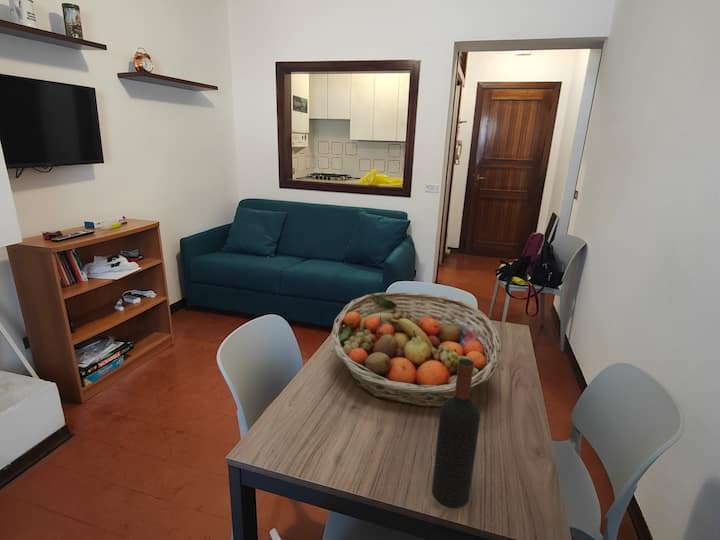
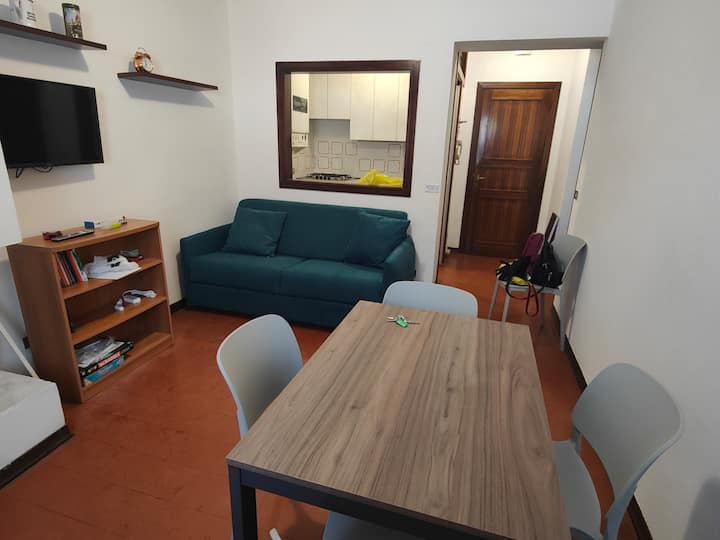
- fruit basket [330,291,503,408]
- wine bottle [431,358,481,508]
